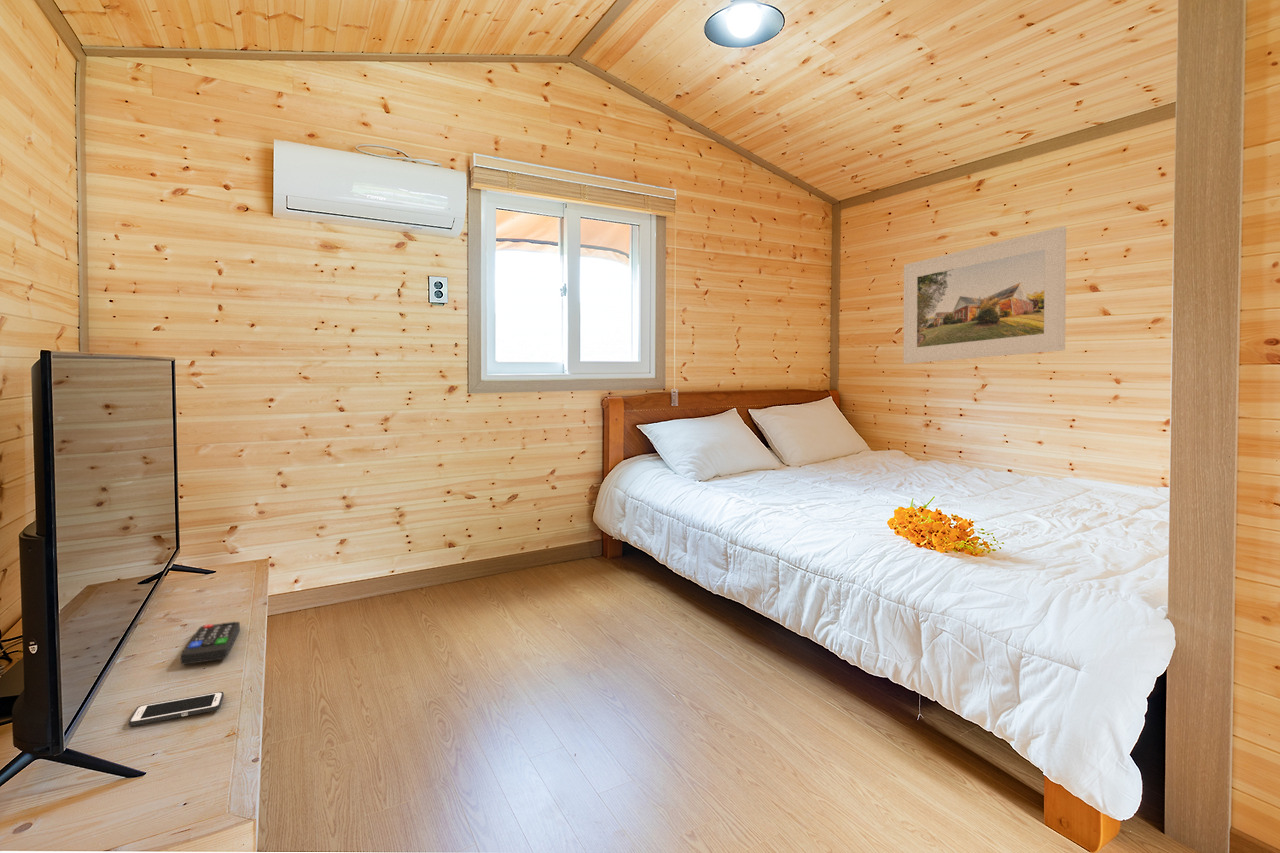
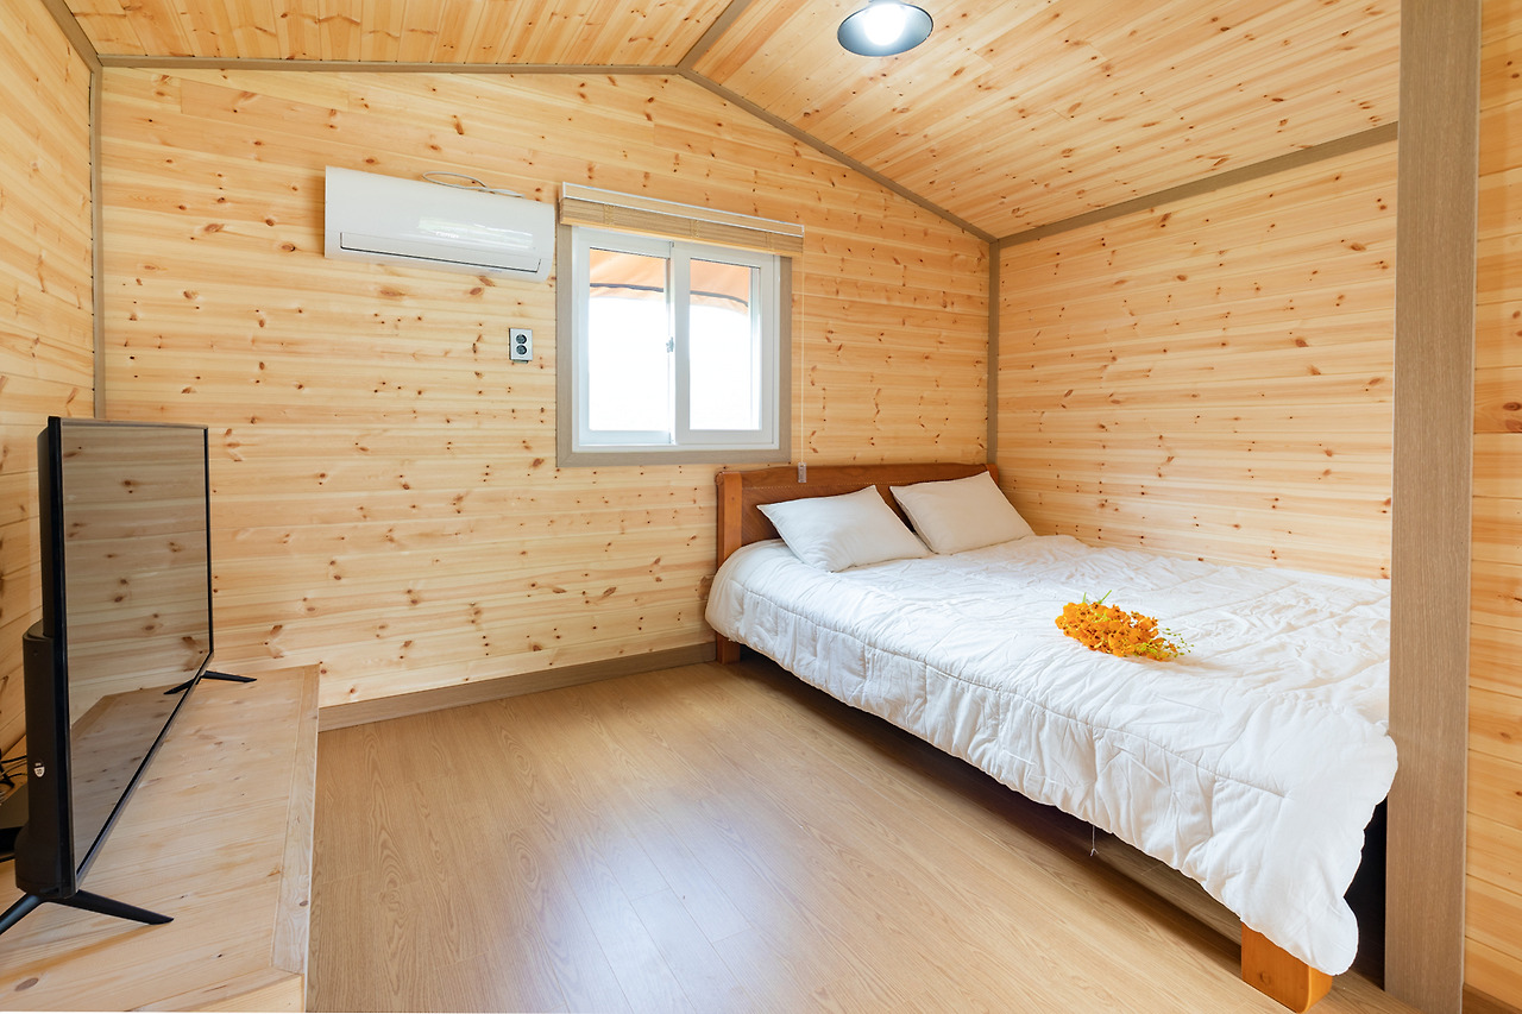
- cell phone [128,691,225,727]
- remote control [180,621,241,666]
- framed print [902,225,1067,365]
